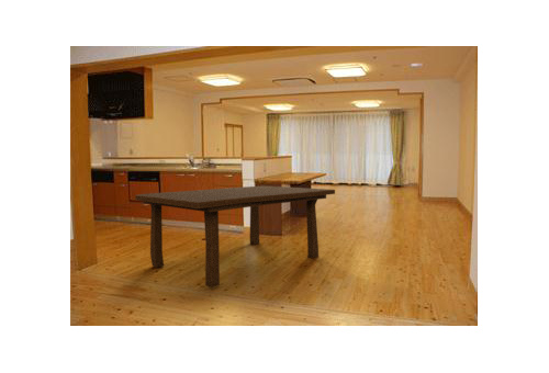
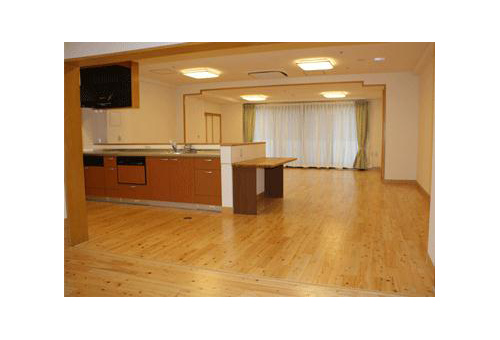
- dining table [134,184,336,289]
